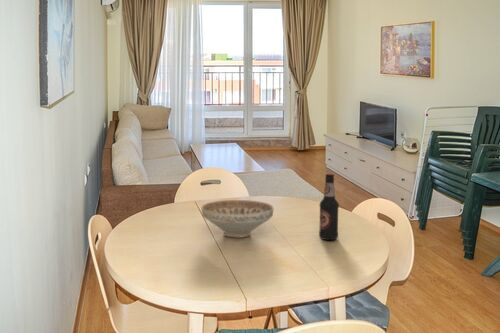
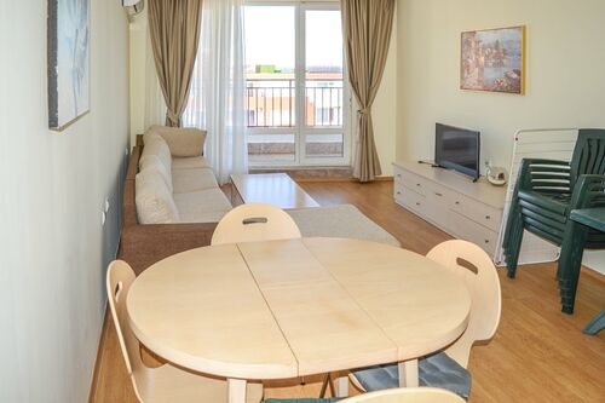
- decorative bowl [201,199,274,239]
- bottle [318,173,340,241]
